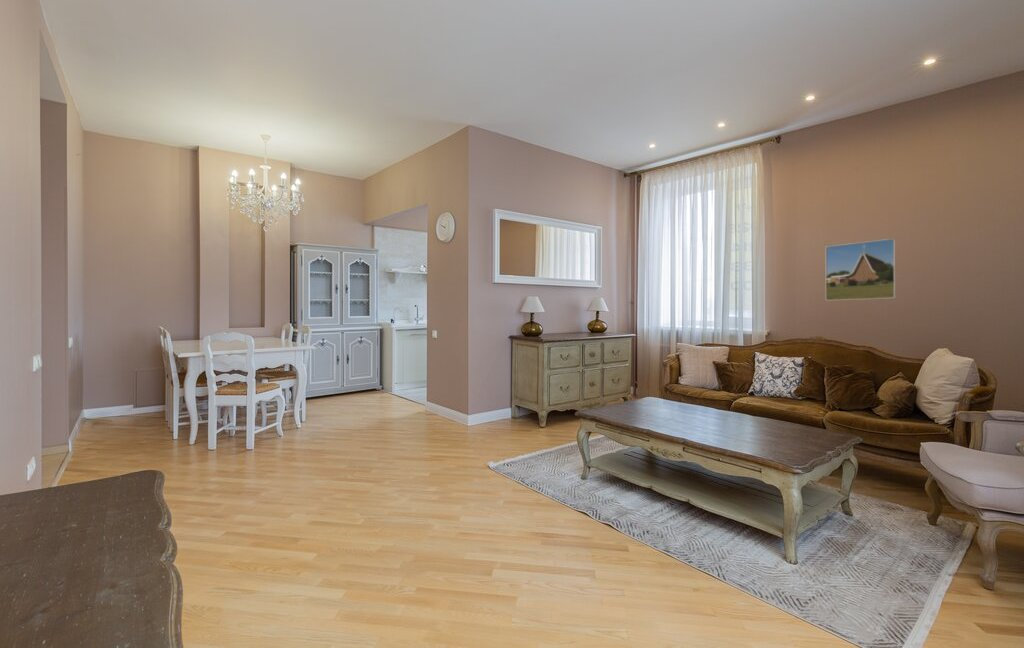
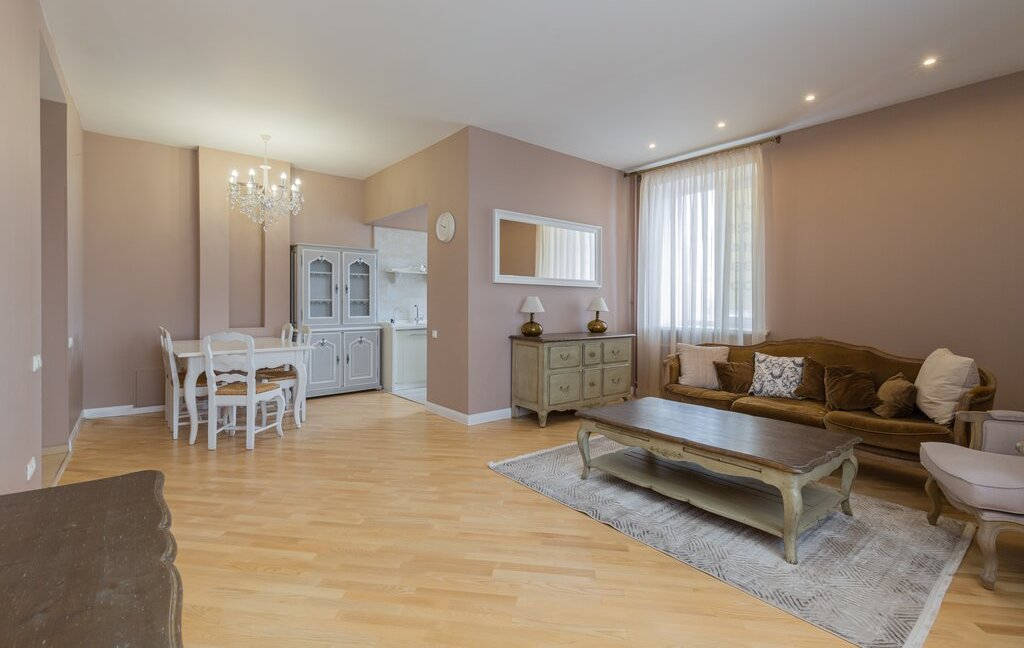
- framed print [825,238,896,302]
